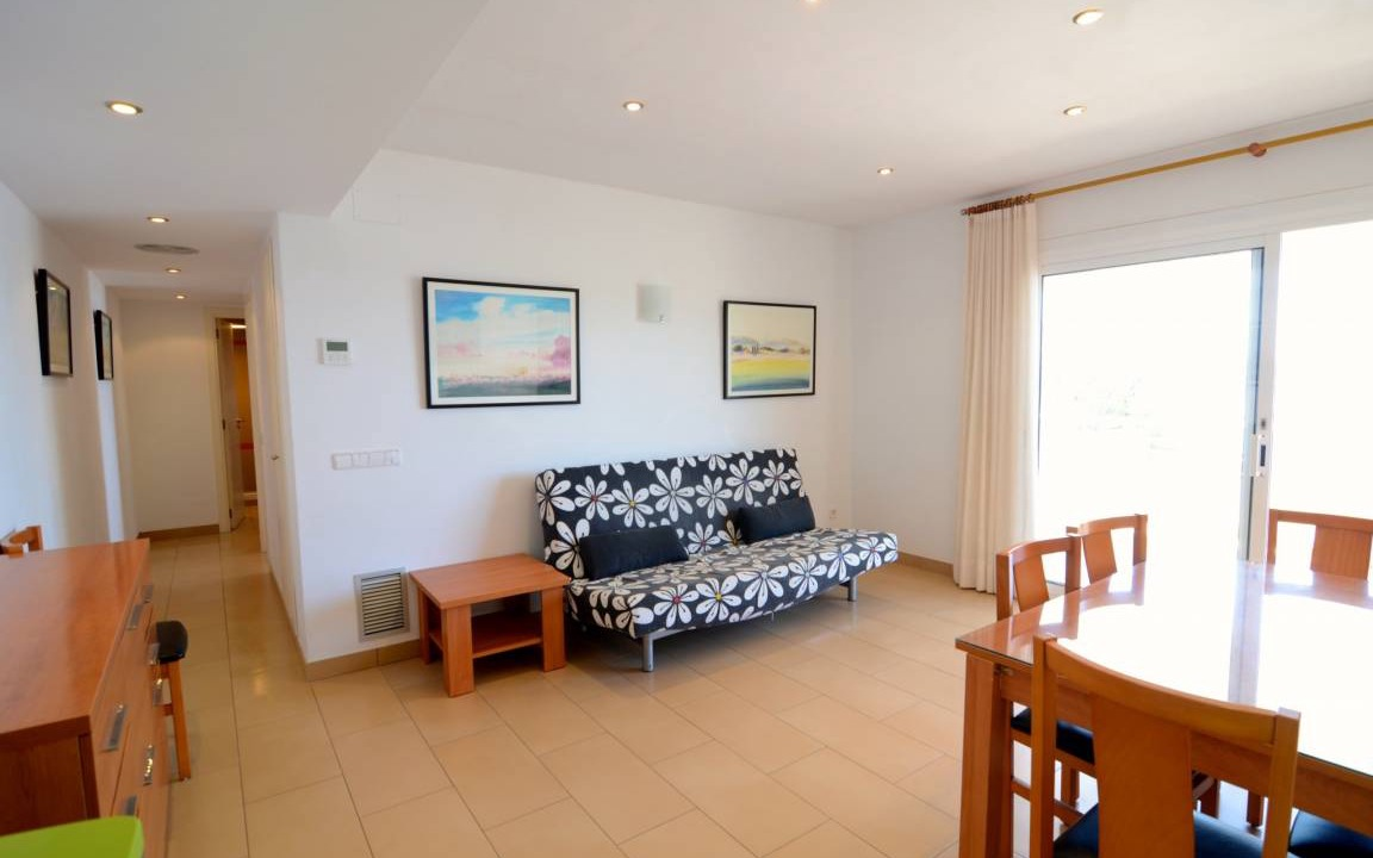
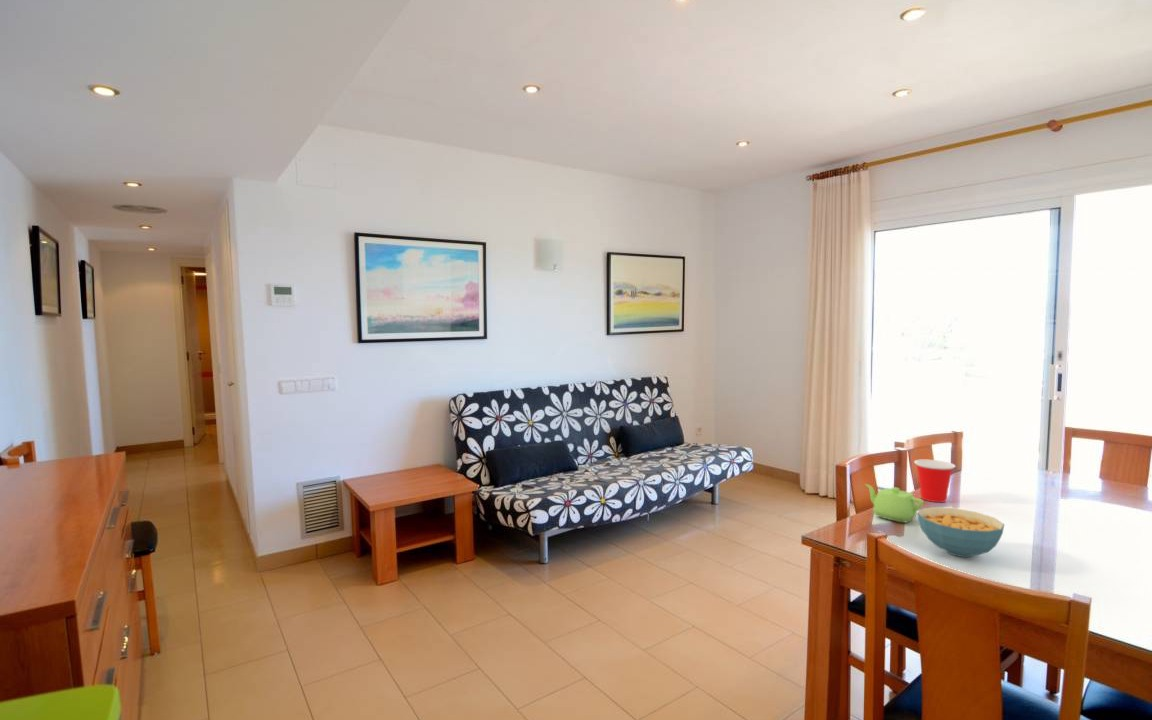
+ cereal bowl [917,506,1005,558]
+ cup [913,459,956,503]
+ teapot [864,483,925,523]
